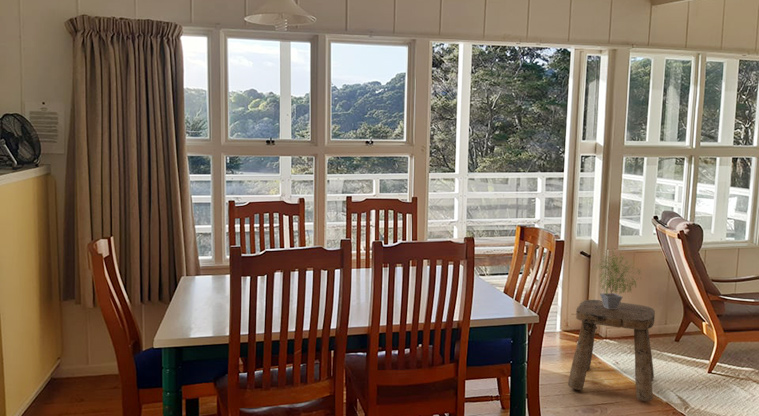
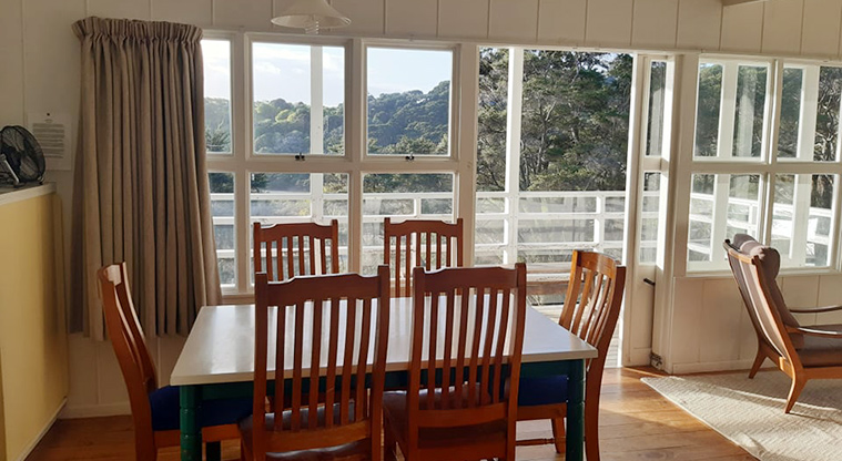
- stool [567,299,656,402]
- potted plant [591,249,645,309]
